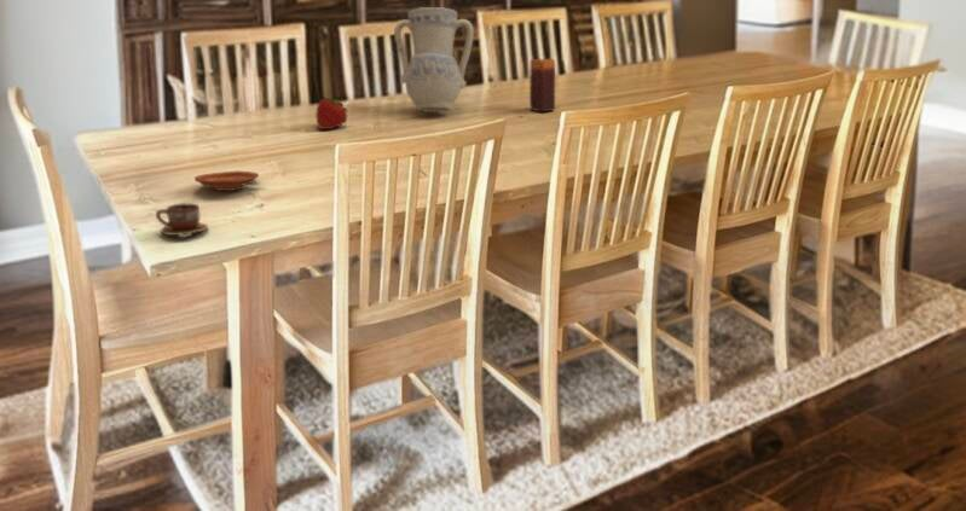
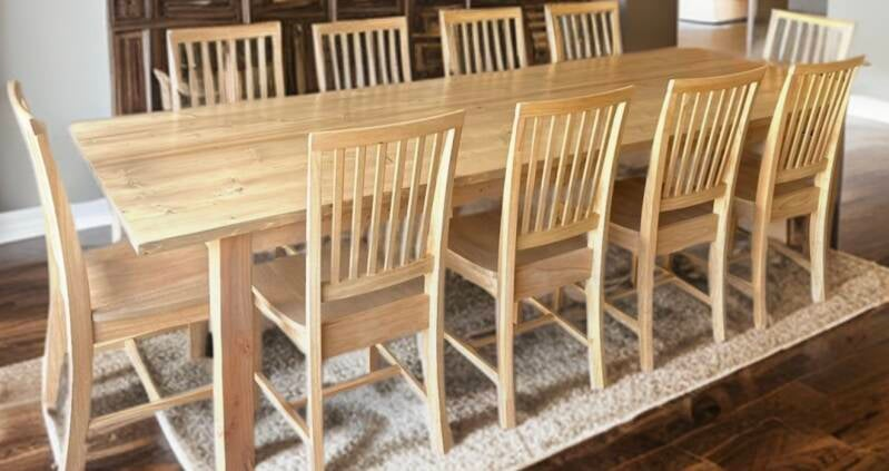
- cup [155,202,209,237]
- plate [193,170,260,192]
- vase [393,6,475,114]
- candle [528,58,556,112]
- fruit [314,95,349,130]
